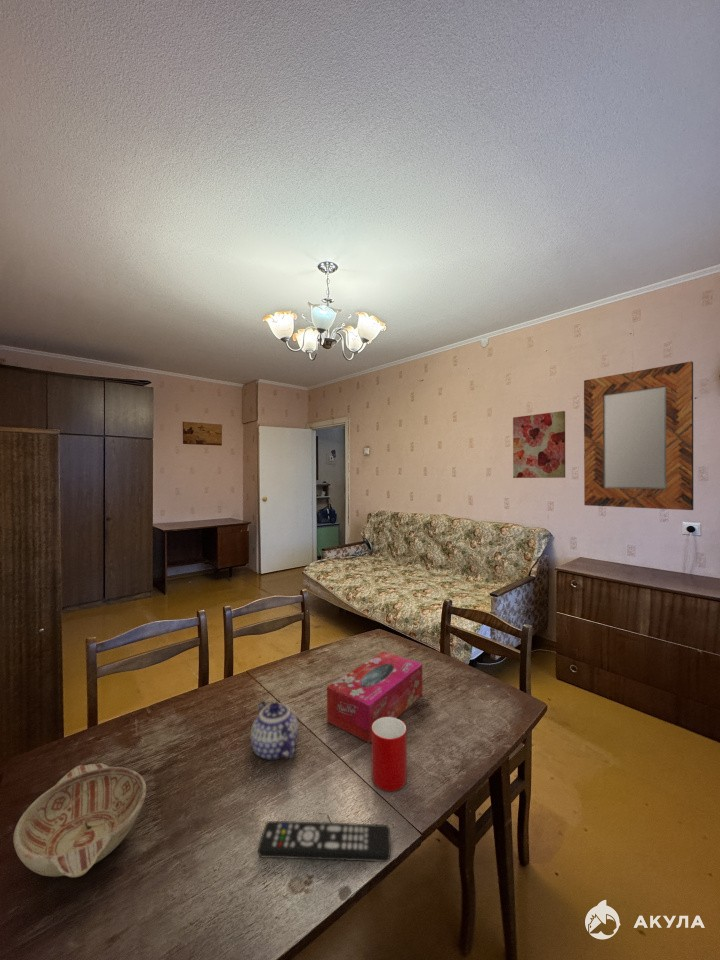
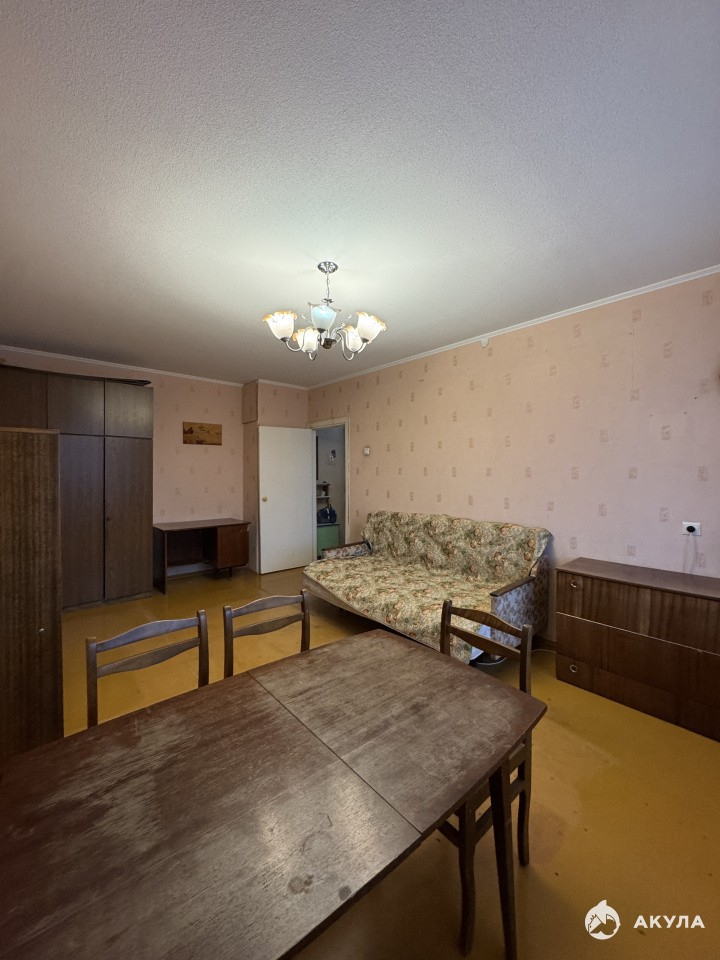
- remote control [257,820,392,863]
- cup [371,717,408,792]
- home mirror [583,360,694,511]
- tissue box [326,650,423,744]
- wall art [512,410,566,479]
- decorative bowl [12,762,147,878]
- teapot [250,700,300,761]
